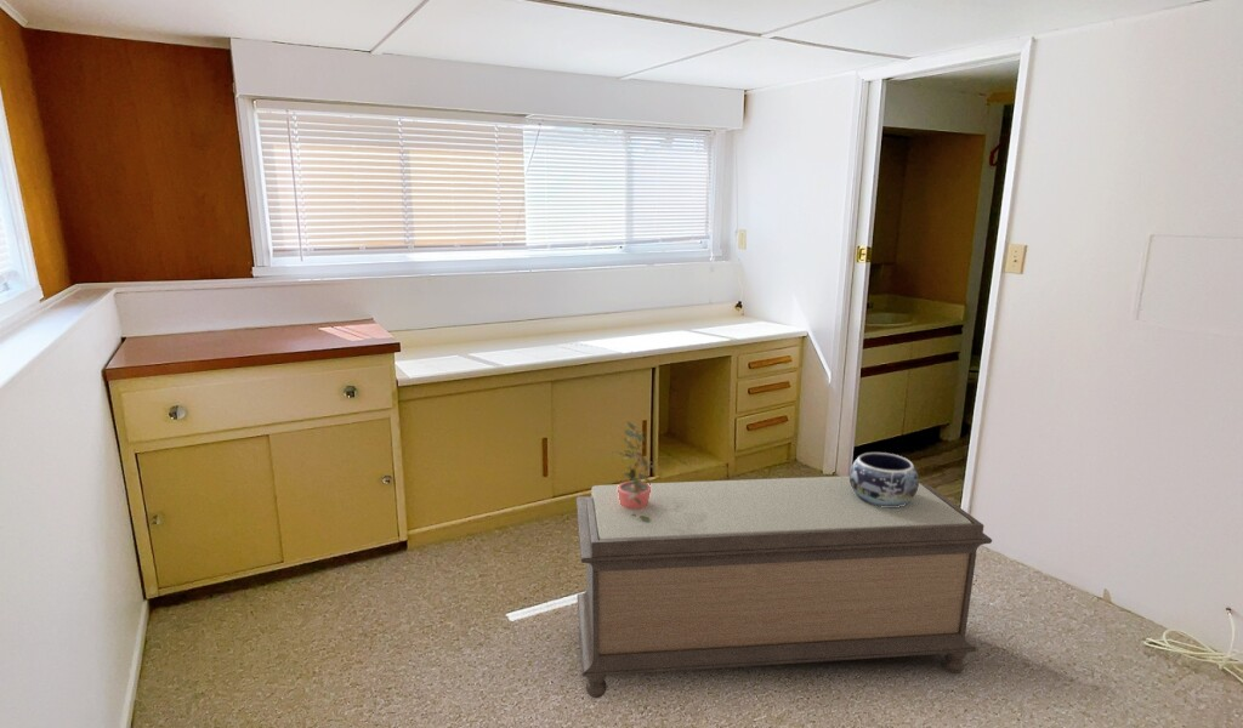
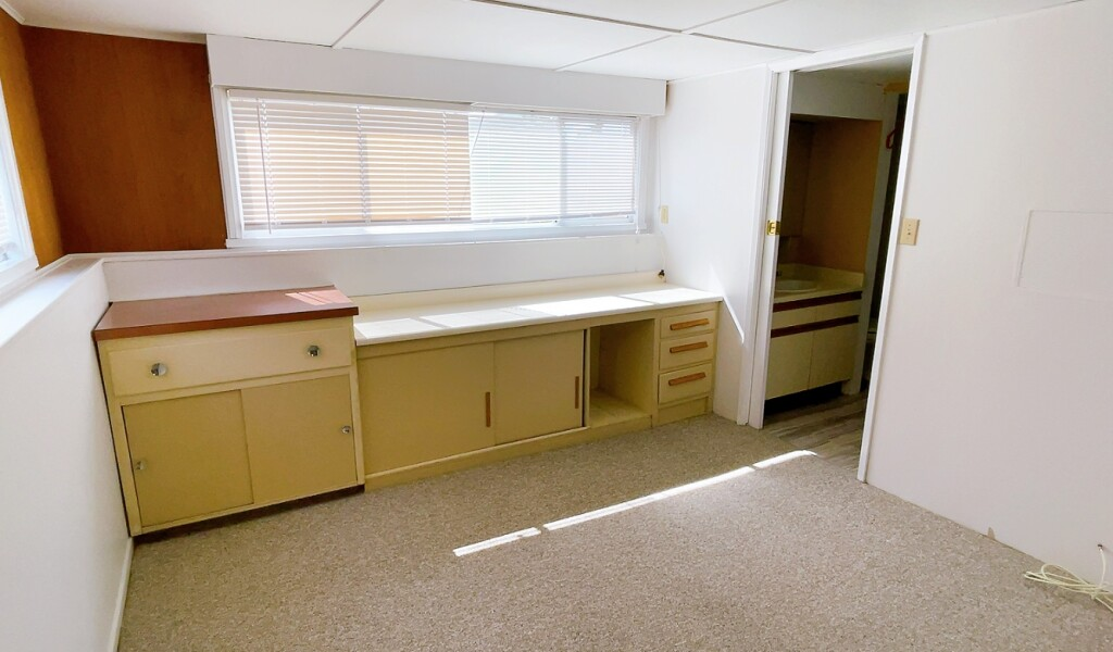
- decorative bowl [848,451,920,507]
- potted plant [612,421,655,522]
- bench [575,474,993,699]
